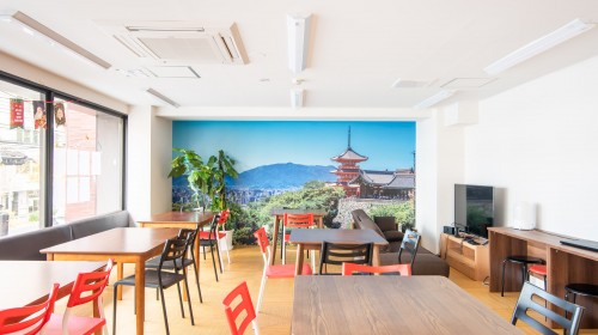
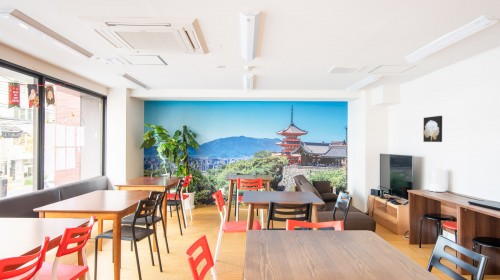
+ wall art [422,115,443,143]
